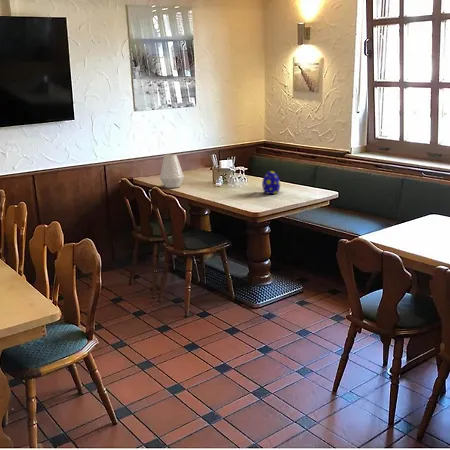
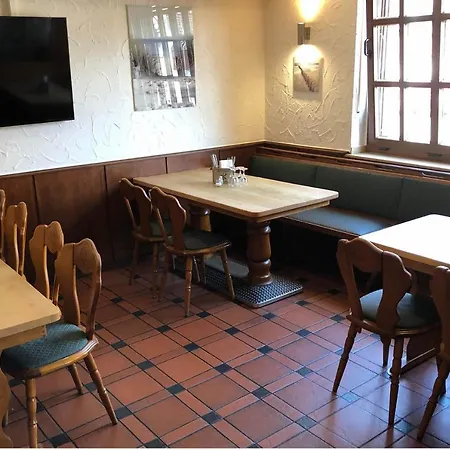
- vase [159,153,185,189]
- decorative egg [261,170,281,195]
